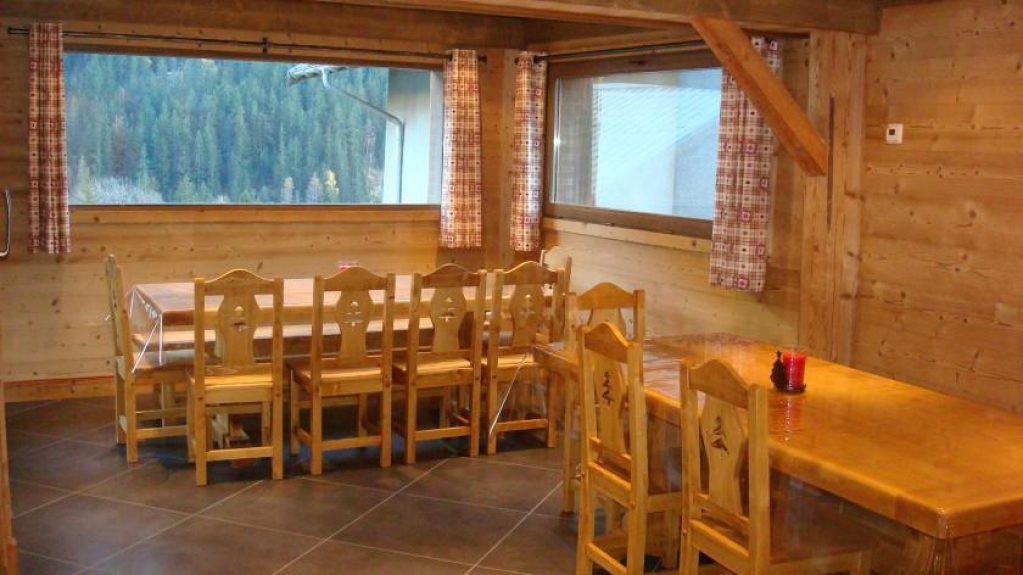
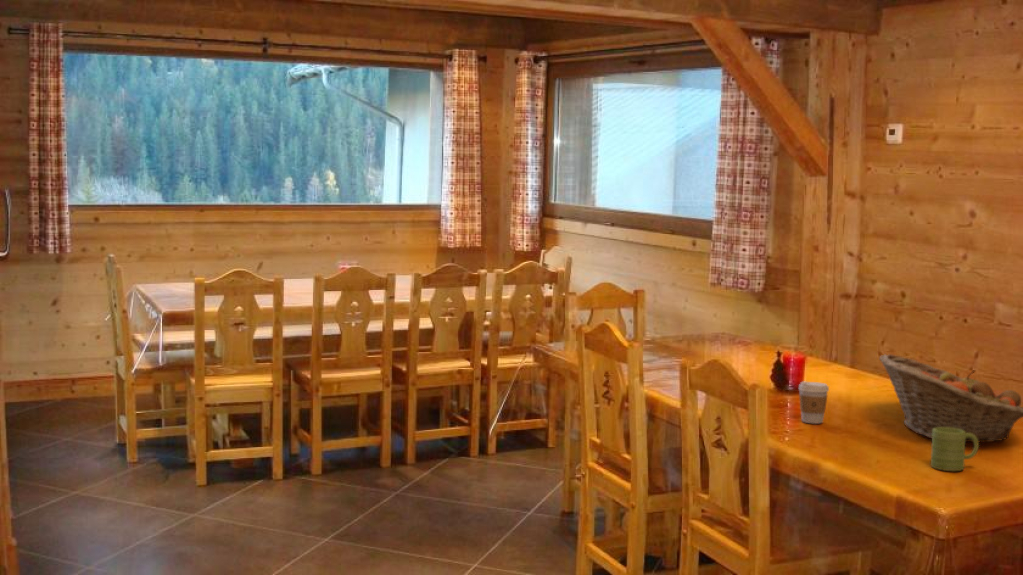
+ coffee cup [798,381,830,425]
+ mug [930,427,980,472]
+ fruit basket [878,353,1023,443]
